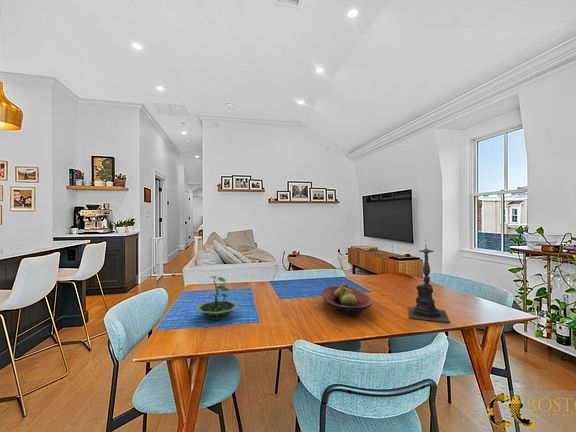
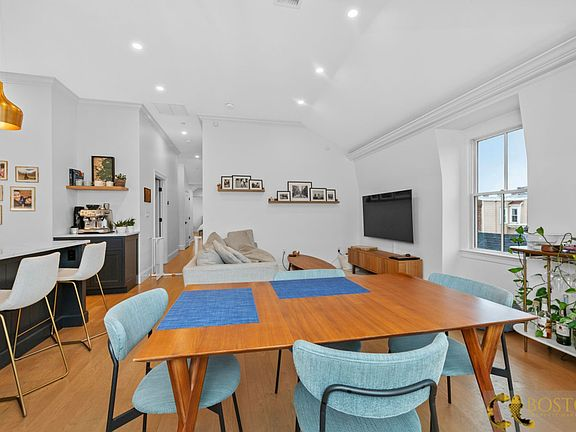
- terrarium [195,275,240,321]
- candle holder [407,238,451,323]
- fruit bowl [321,282,374,317]
